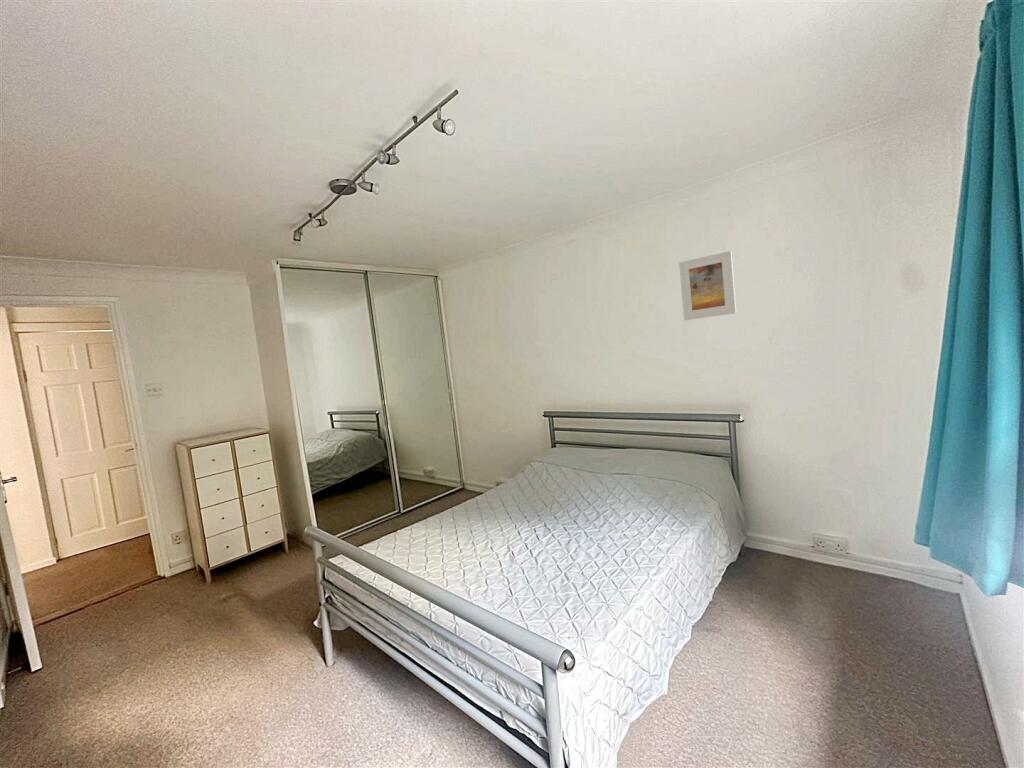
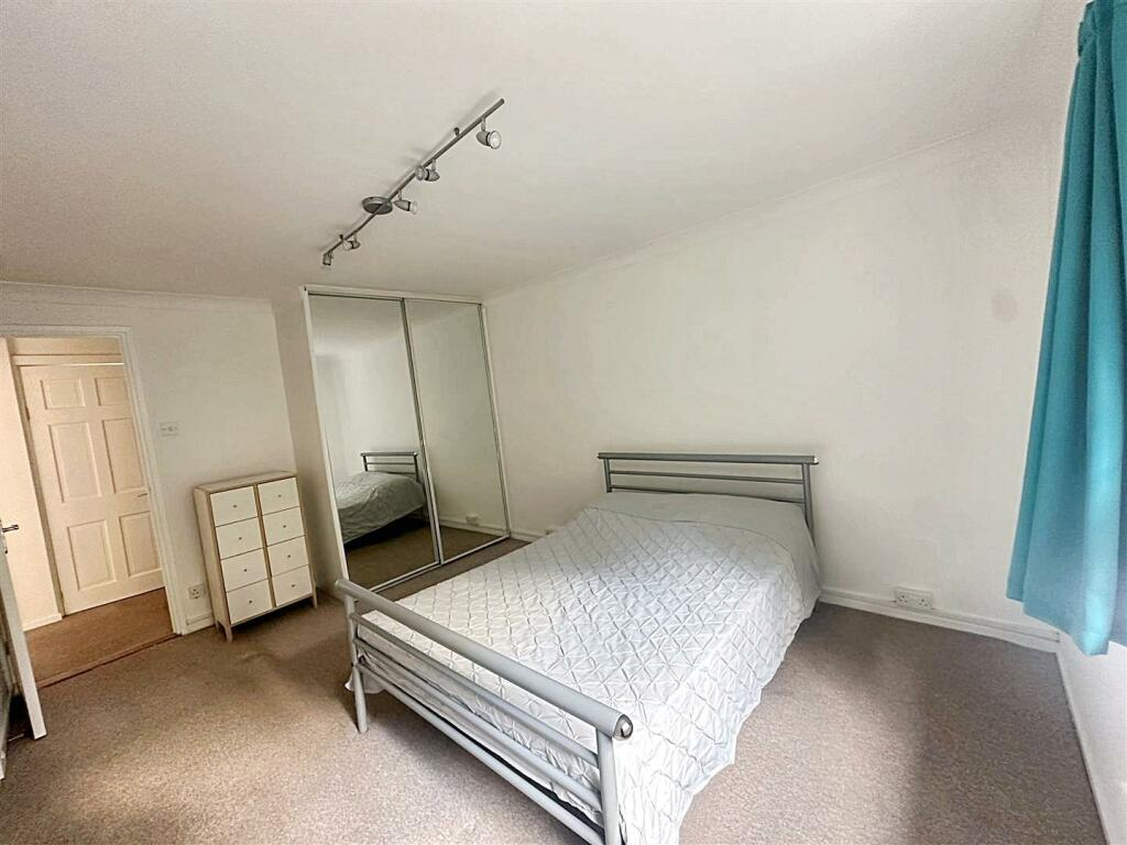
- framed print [678,250,737,321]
